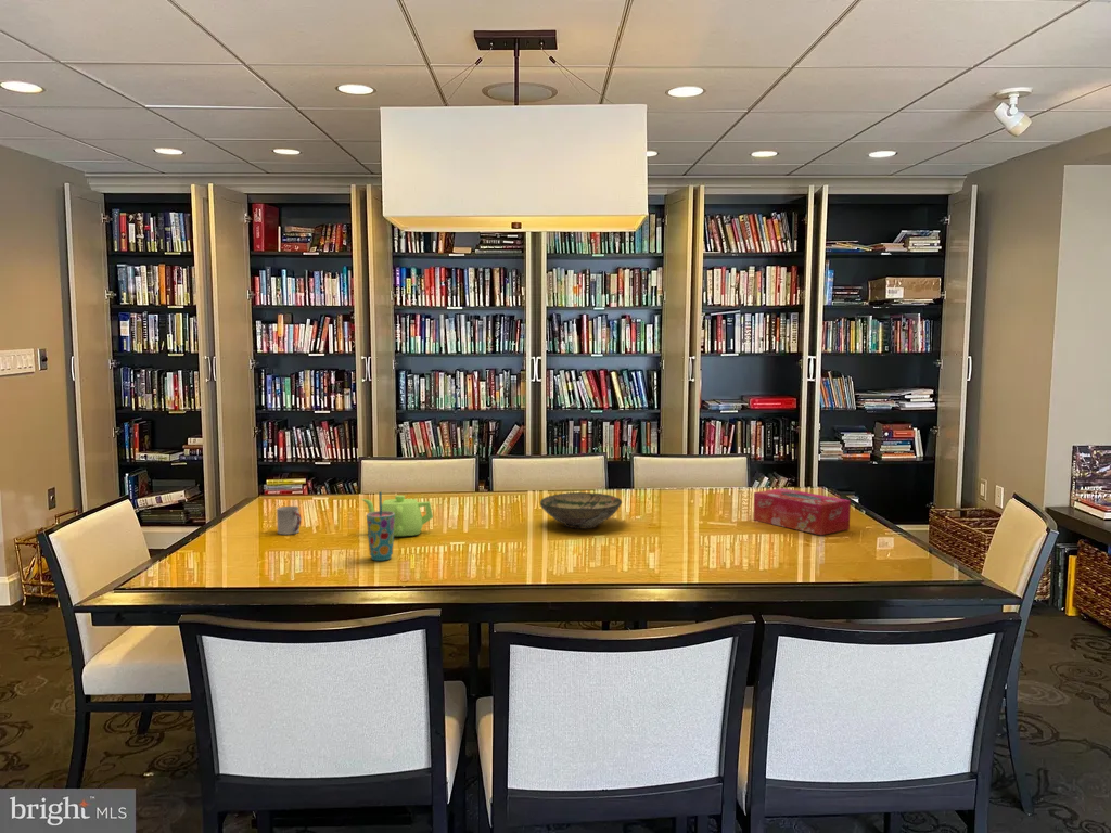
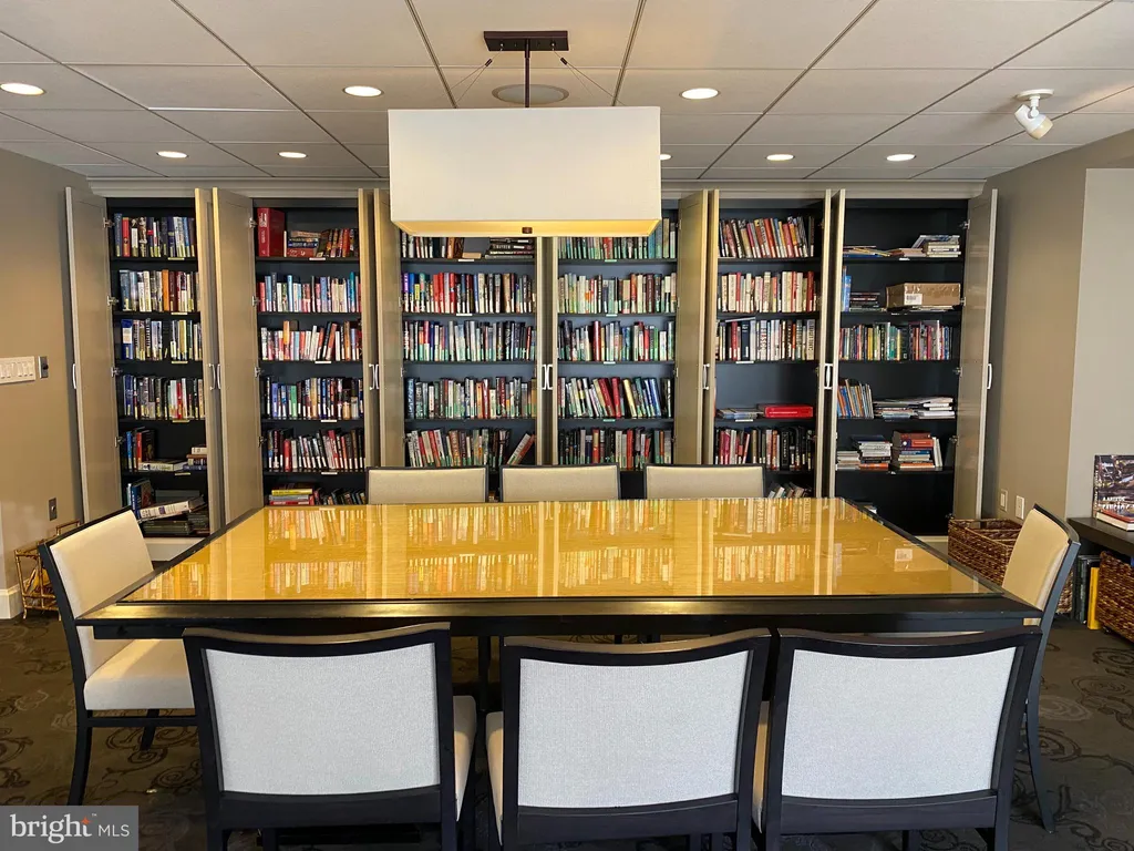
- cup [276,505,302,536]
- cup [366,490,395,562]
- tissue box [752,487,852,536]
- teapot [360,494,434,537]
- bowl [539,491,623,530]
